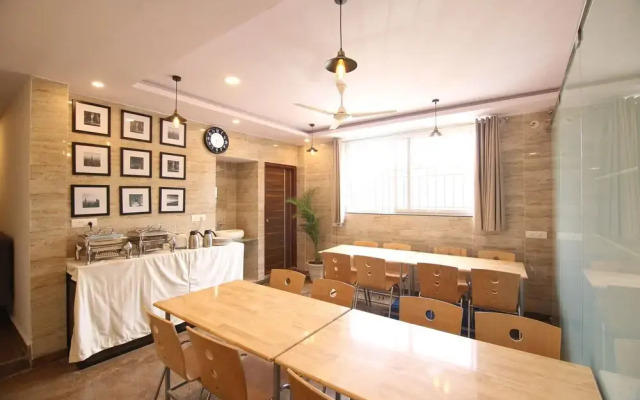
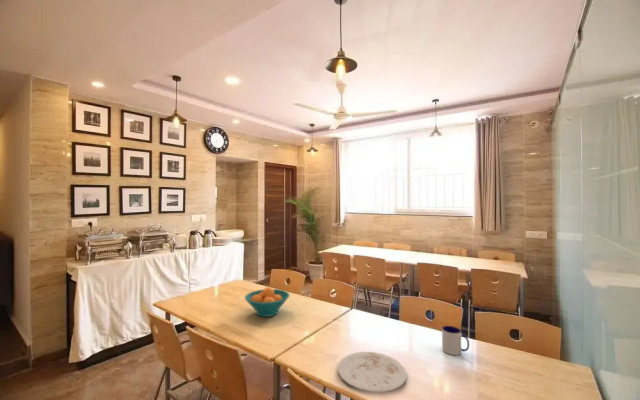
+ mug [441,325,470,356]
+ fruit bowl [244,286,291,318]
+ plate [337,351,408,393]
